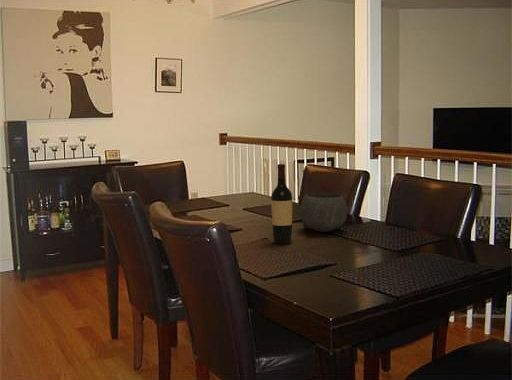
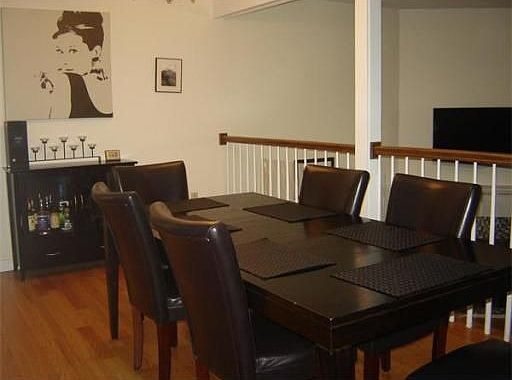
- wine bottle [270,163,293,245]
- bowl [299,193,348,233]
